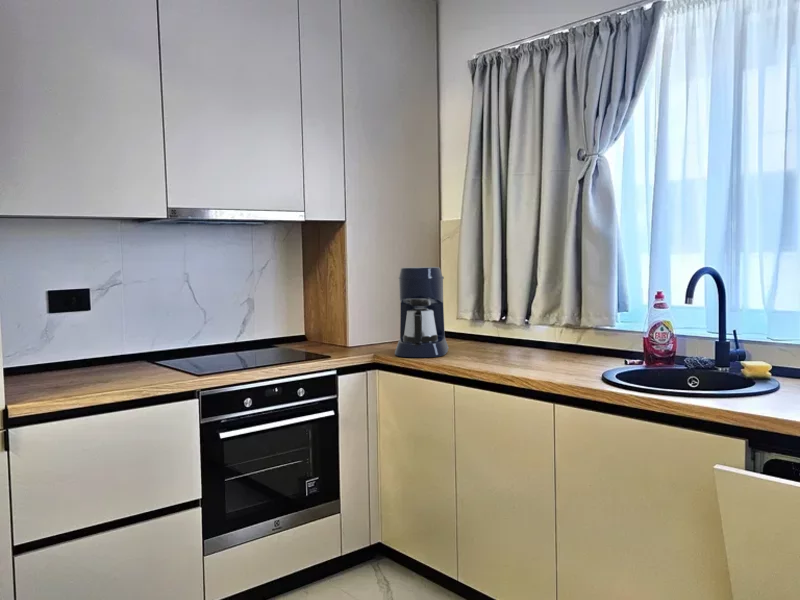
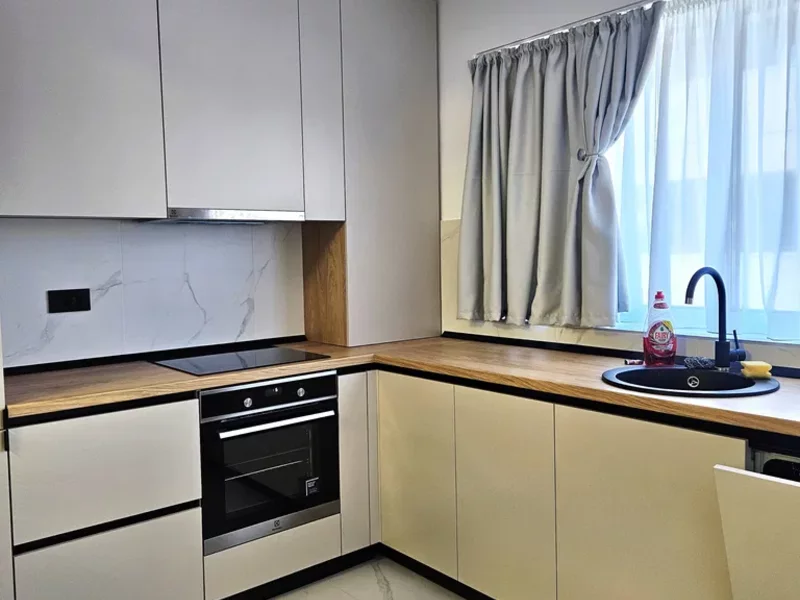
- coffee maker [394,266,449,359]
